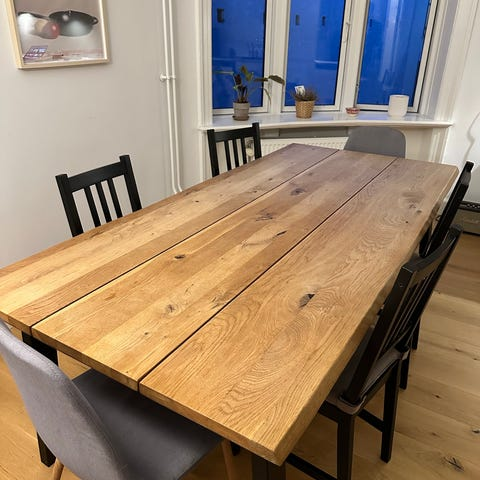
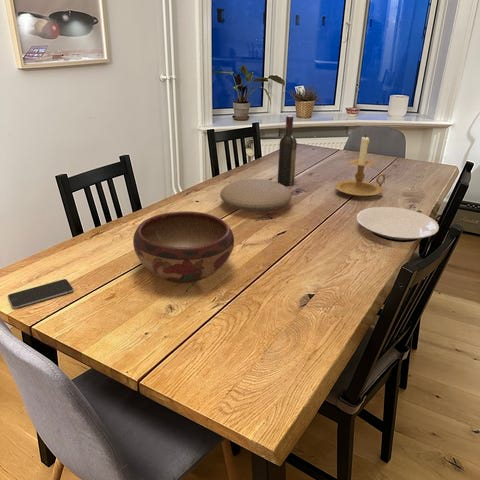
+ decorative bowl [132,210,235,284]
+ wine bottle [277,115,298,187]
+ plate [219,178,293,213]
+ plate [356,206,440,243]
+ candle holder [334,134,387,198]
+ smartphone [7,278,75,310]
